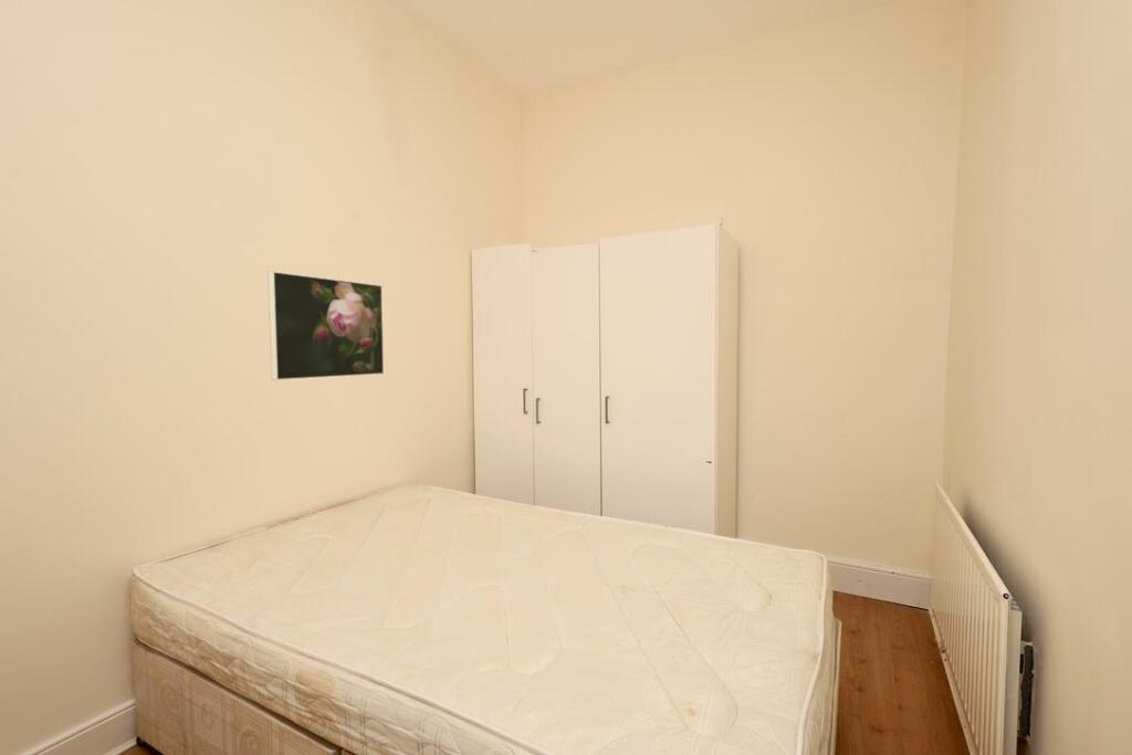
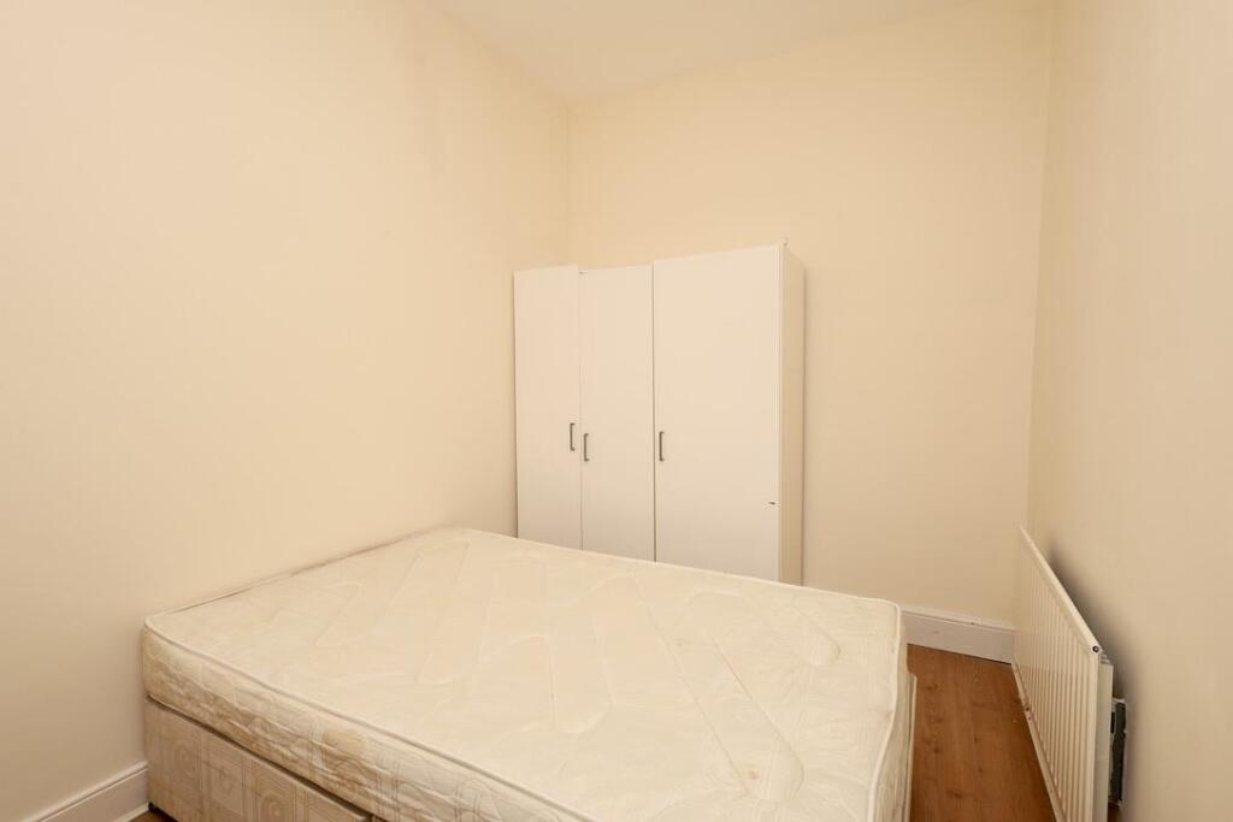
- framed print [266,270,386,381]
